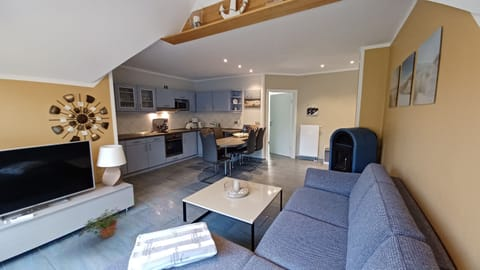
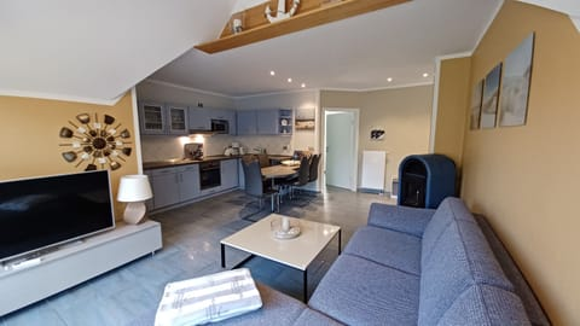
- potted plant [78,206,129,240]
